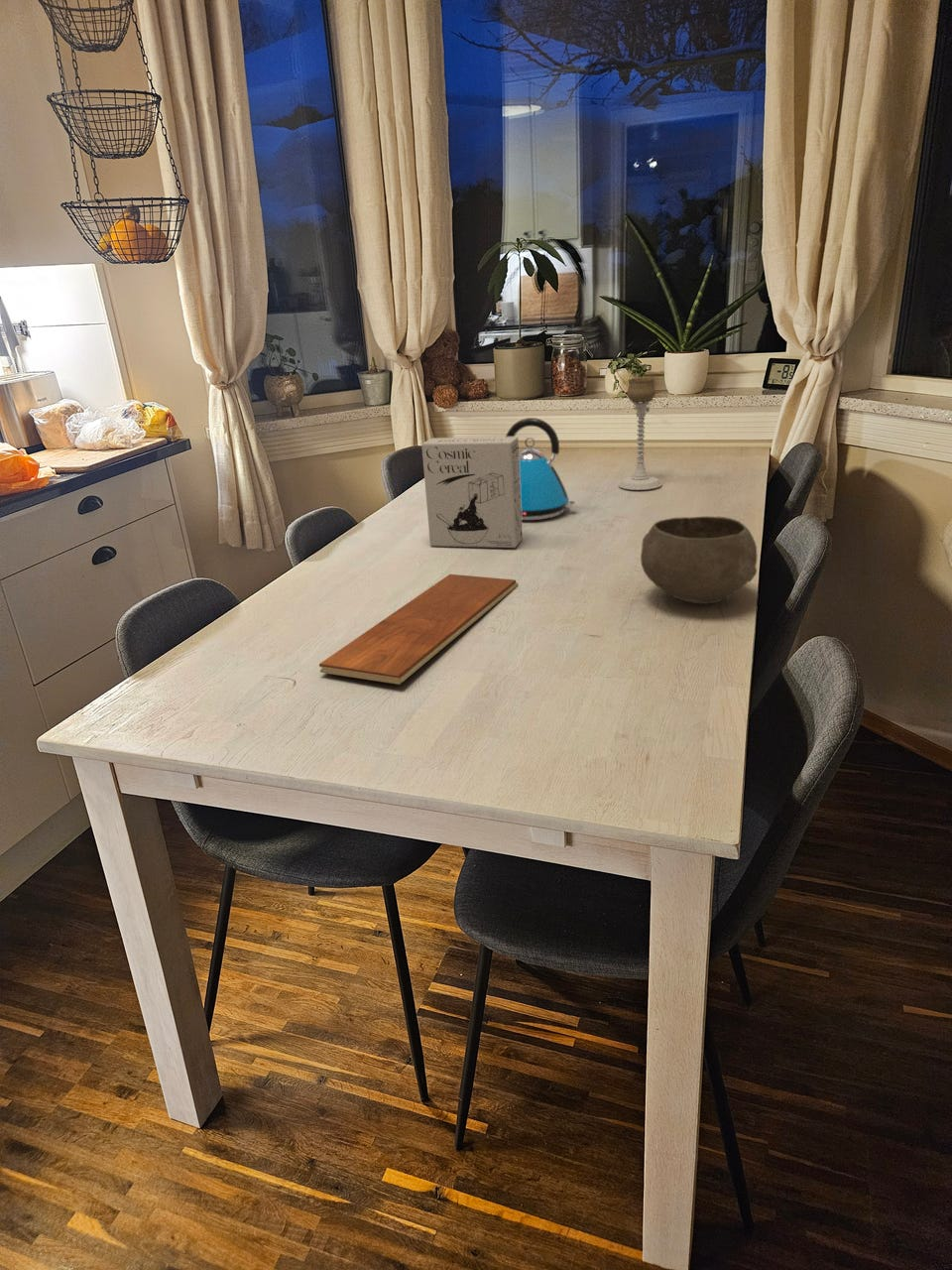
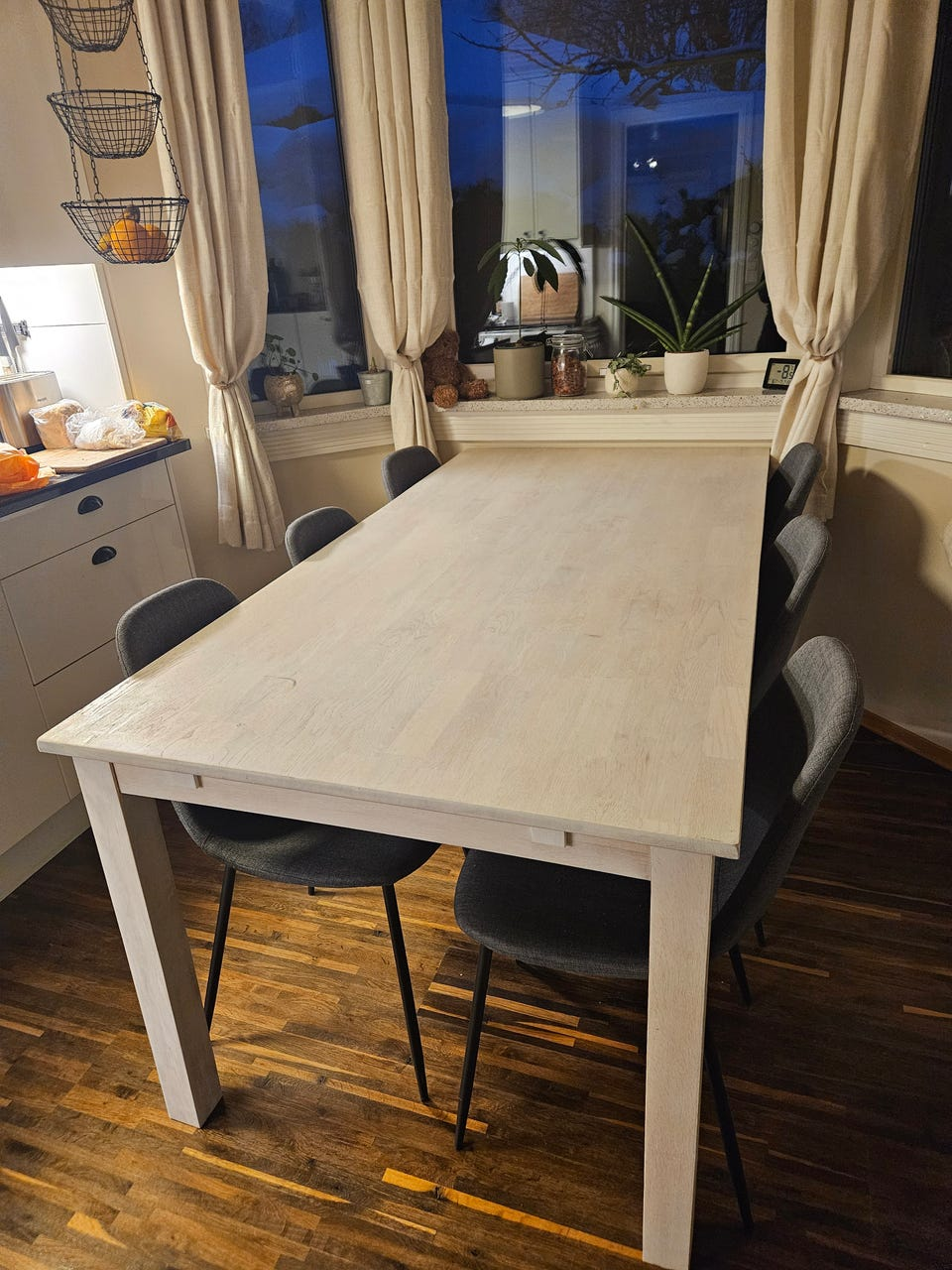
- chopping board [318,573,520,686]
- kettle [505,417,576,521]
- candle holder [618,377,662,491]
- cereal box [420,436,524,549]
- bowl [640,515,758,604]
